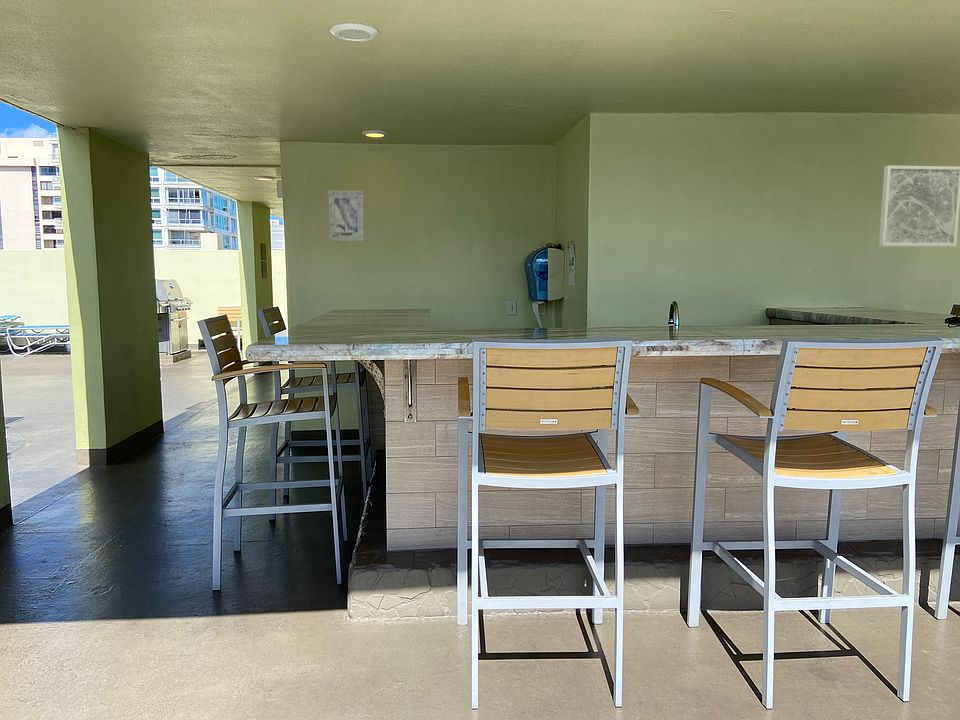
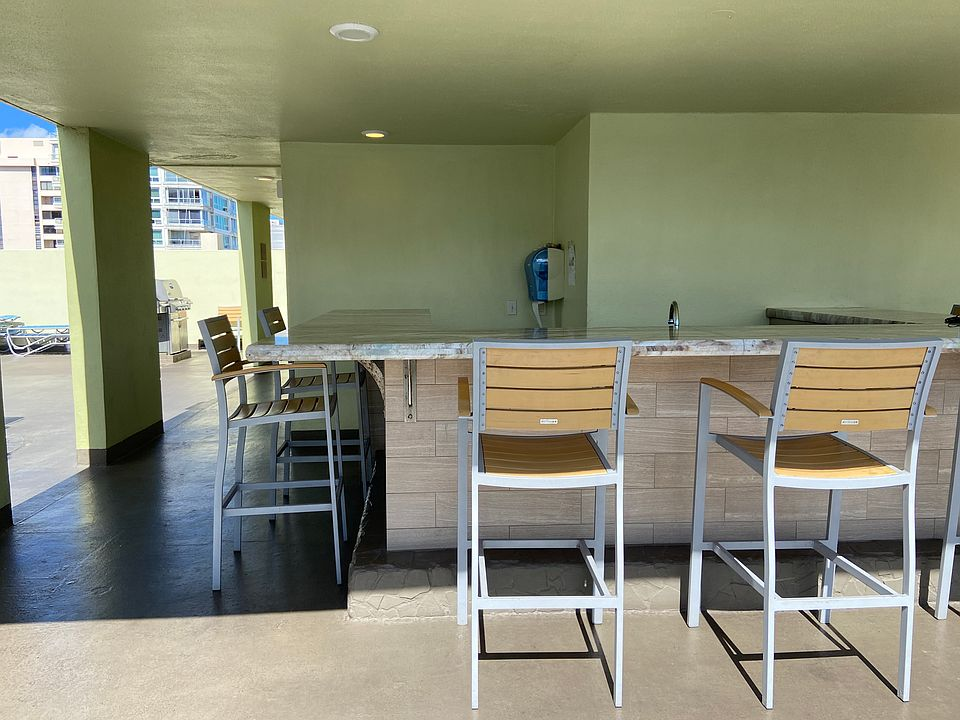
- wall art [878,165,960,248]
- wall art [328,190,365,242]
